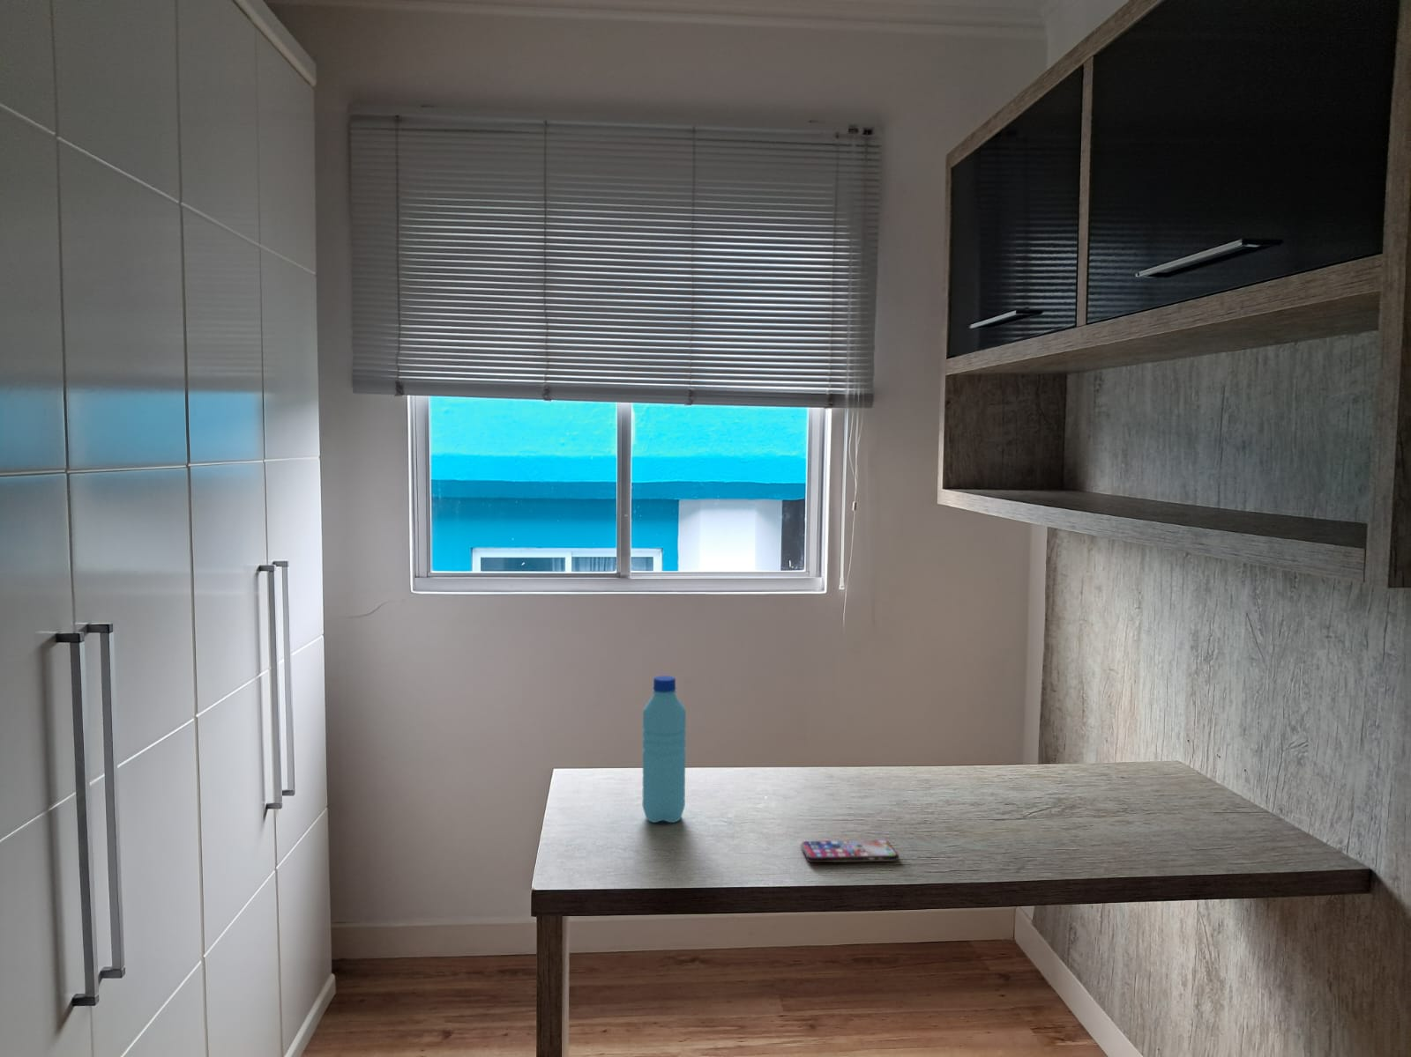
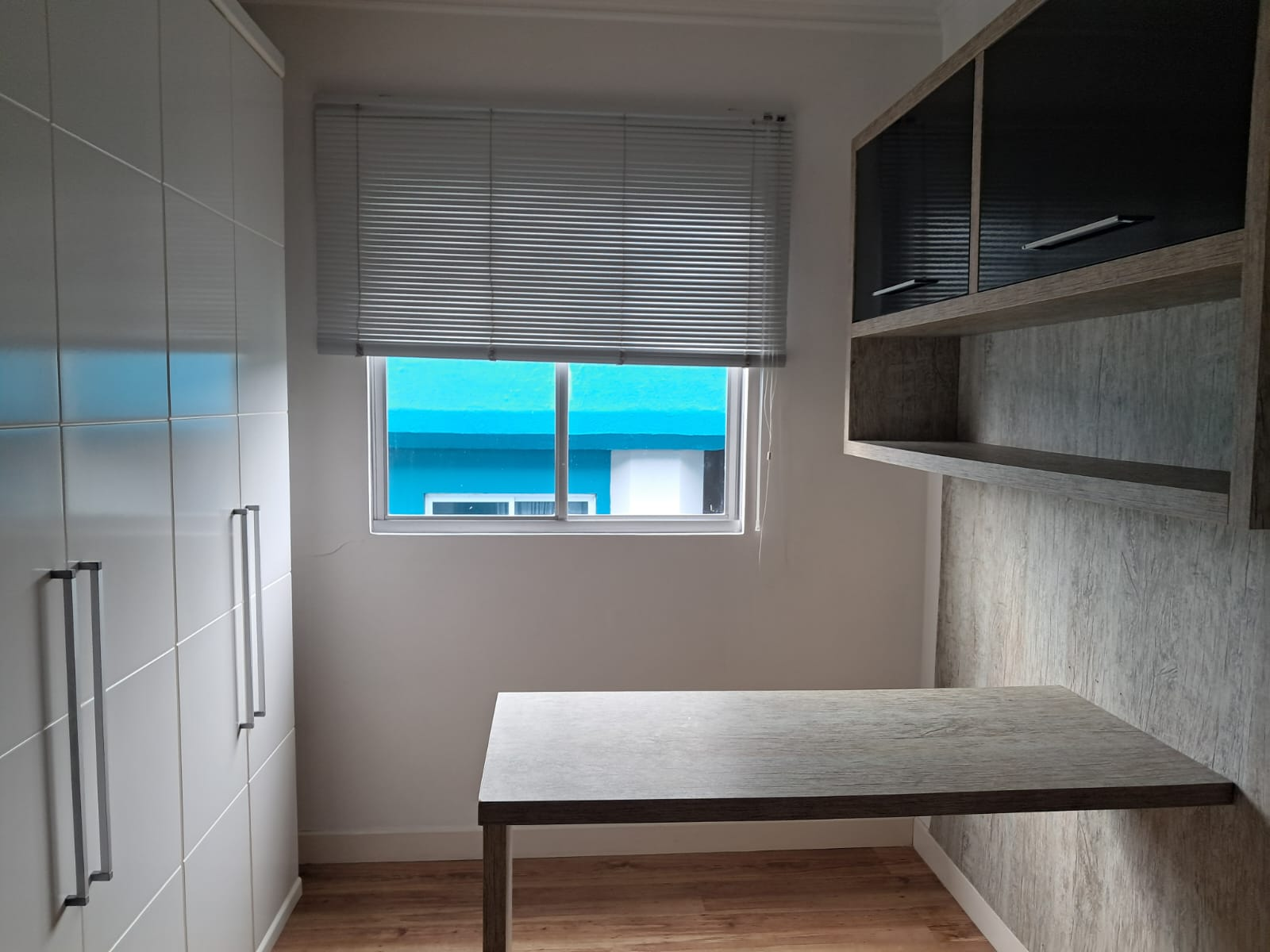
- smartphone [800,838,900,863]
- water bottle [641,675,687,824]
